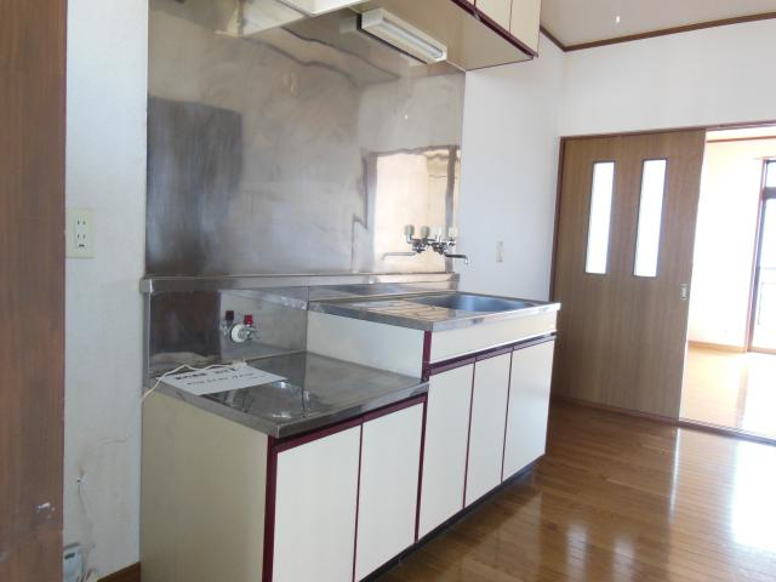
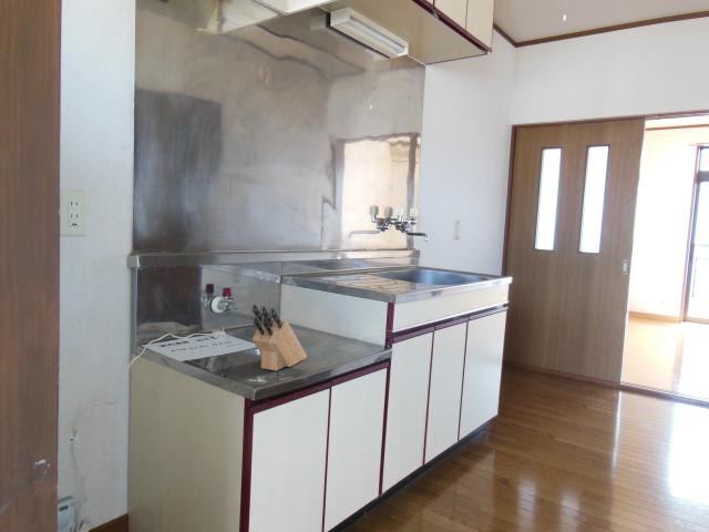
+ knife block [250,304,308,372]
